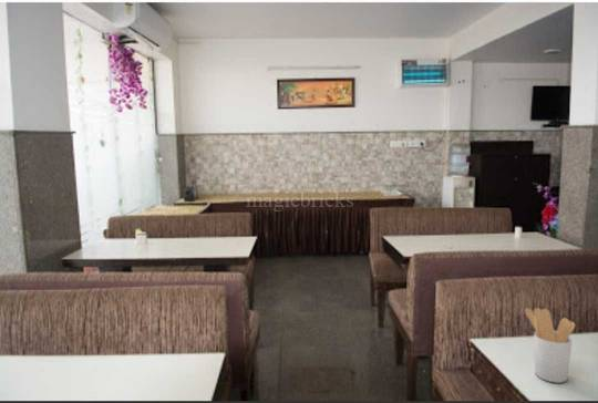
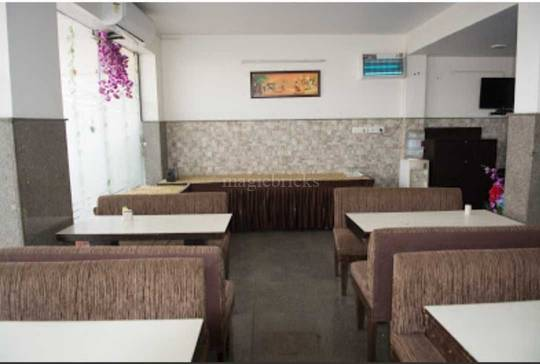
- utensil holder [524,307,576,384]
